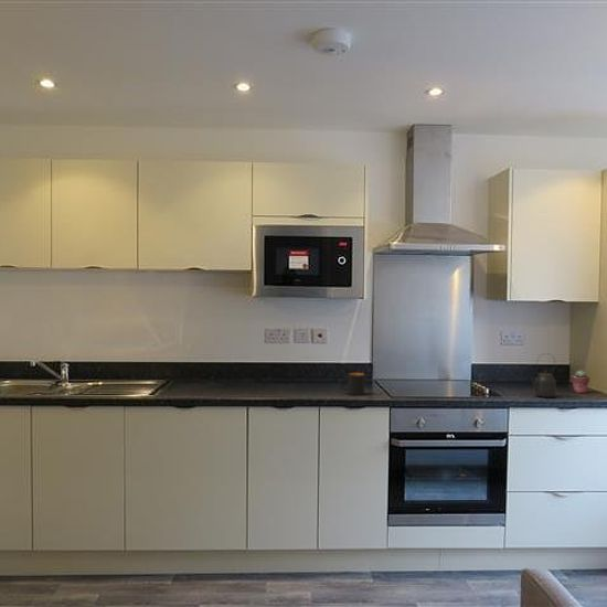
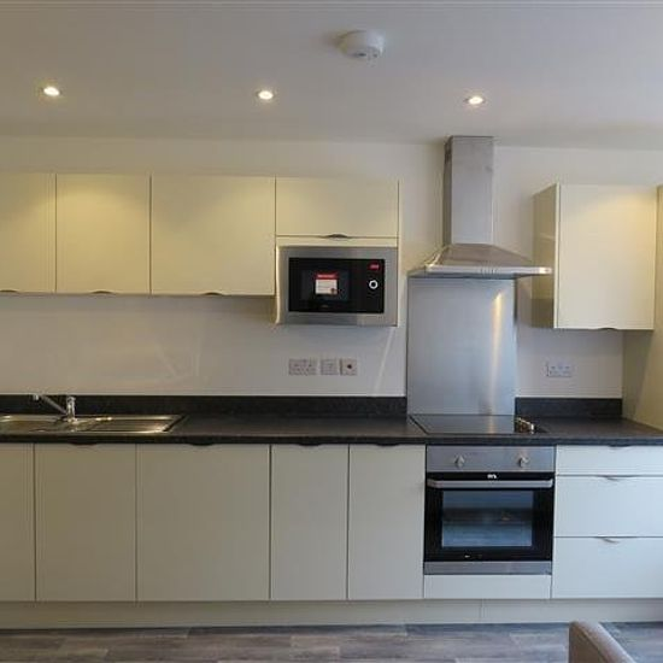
- kettle [529,352,557,398]
- mug [340,372,365,396]
- potted succulent [569,369,590,394]
